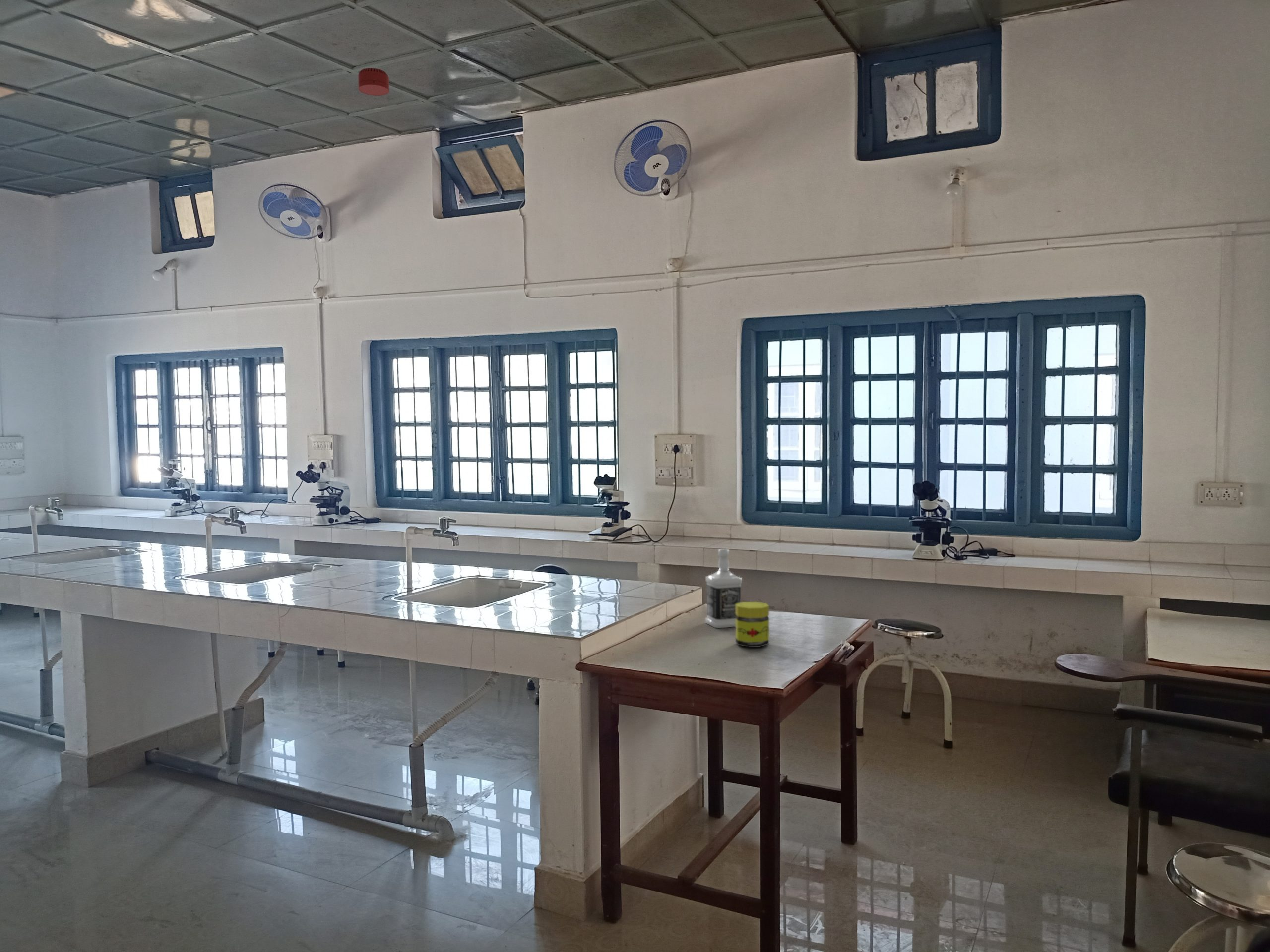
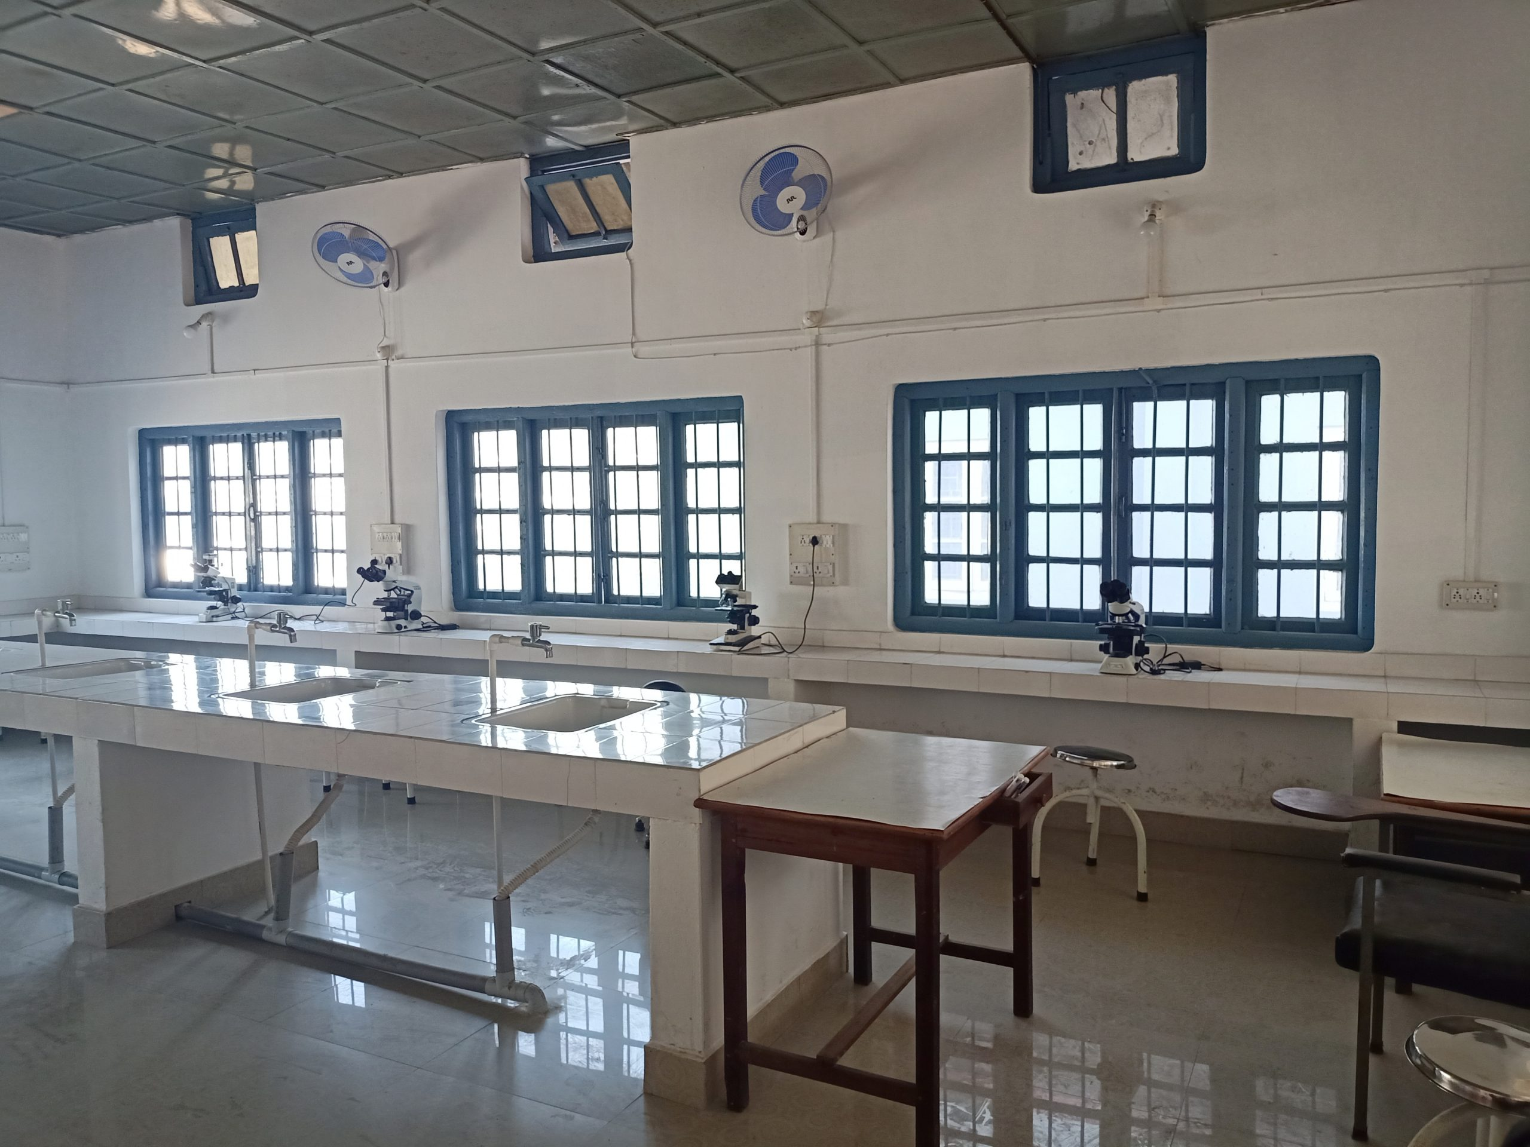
- jar [735,601,769,648]
- bottle [705,548,743,629]
- smoke detector [358,67,390,96]
